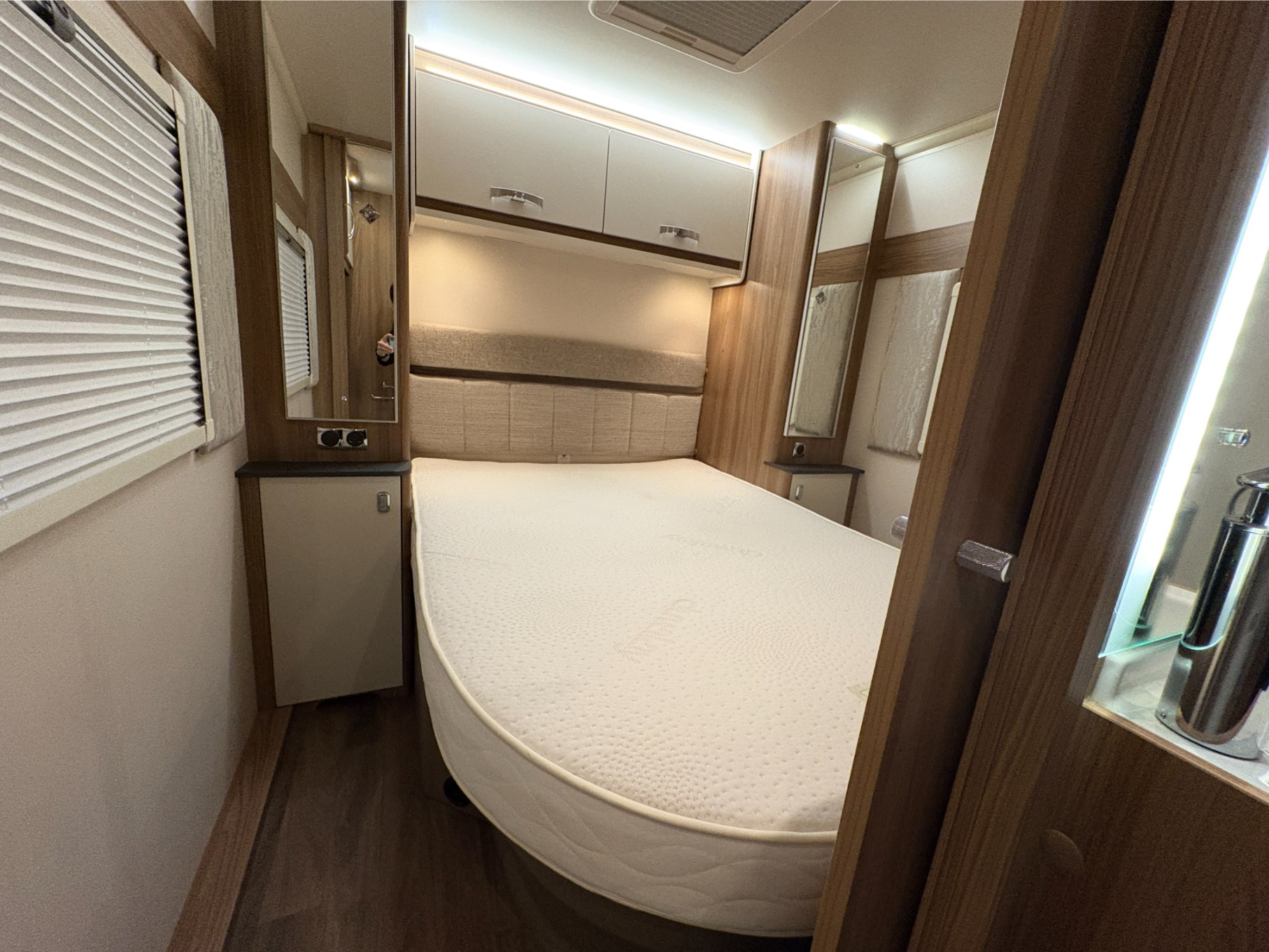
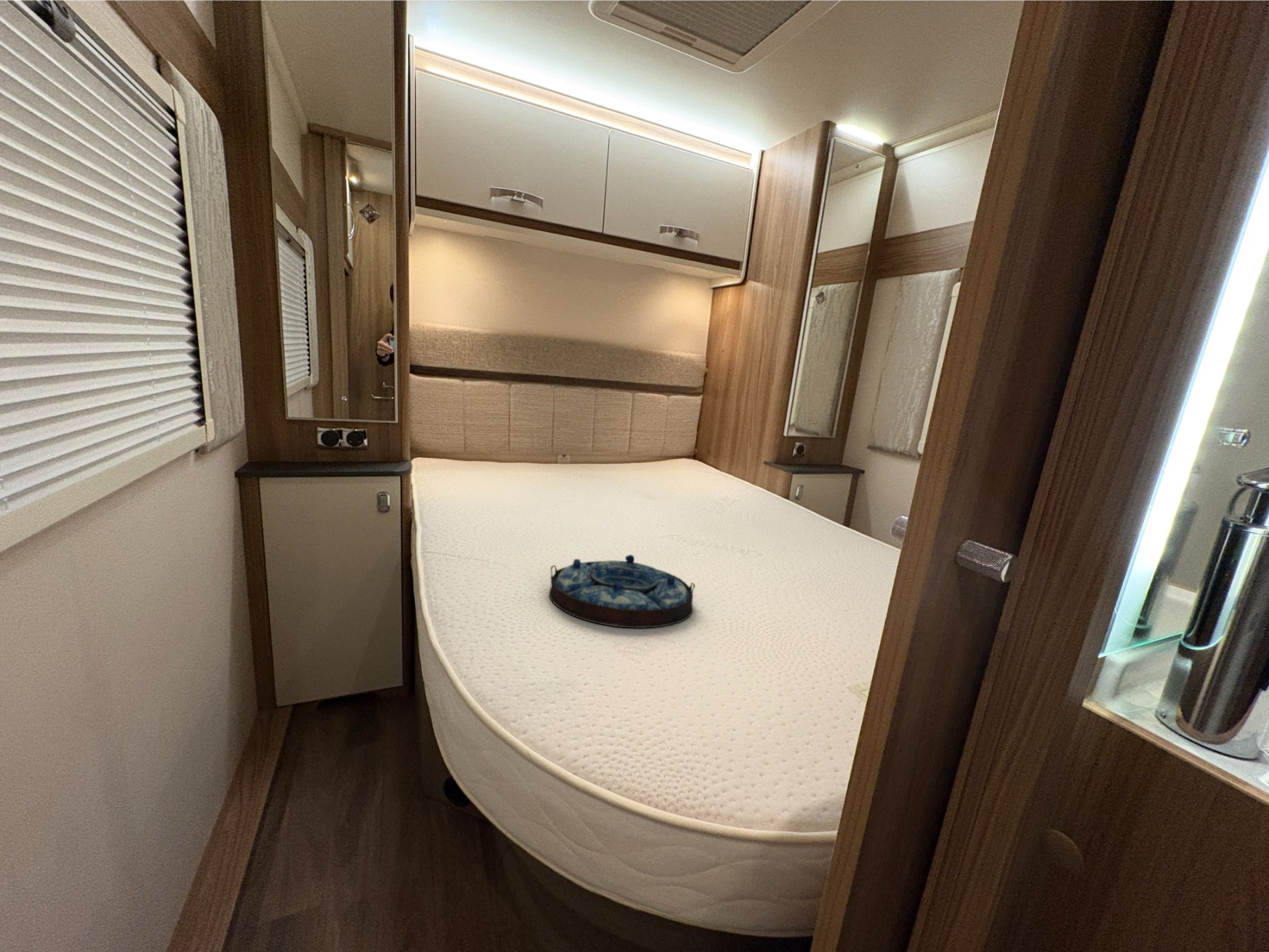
+ serving tray [548,554,696,629]
